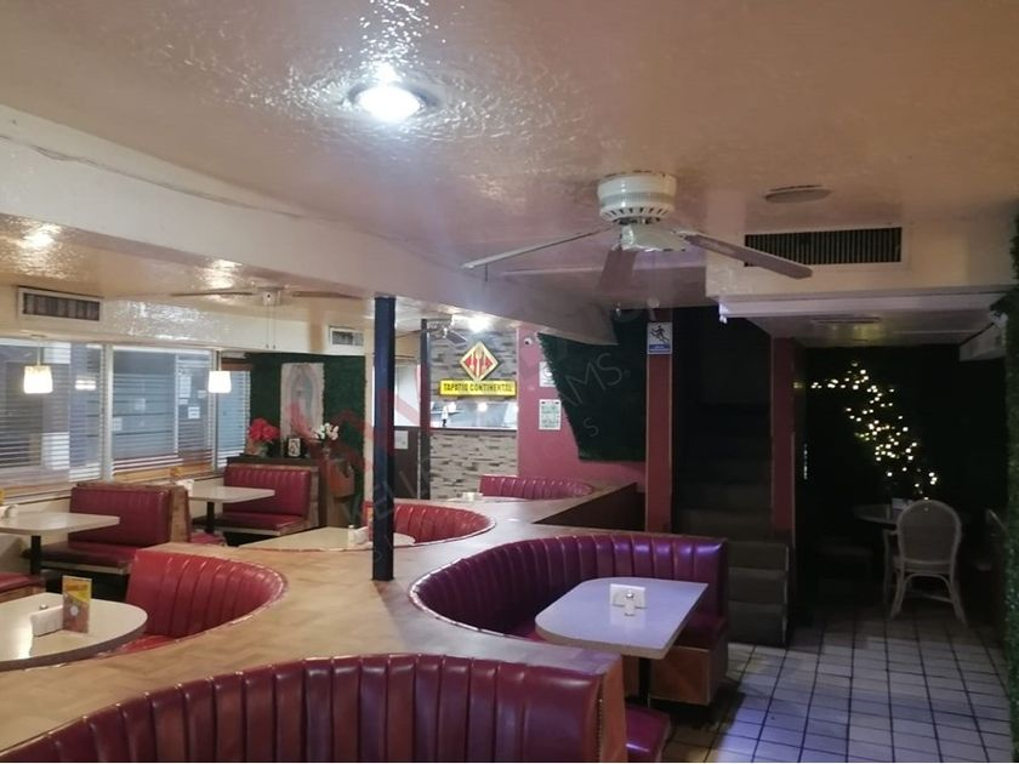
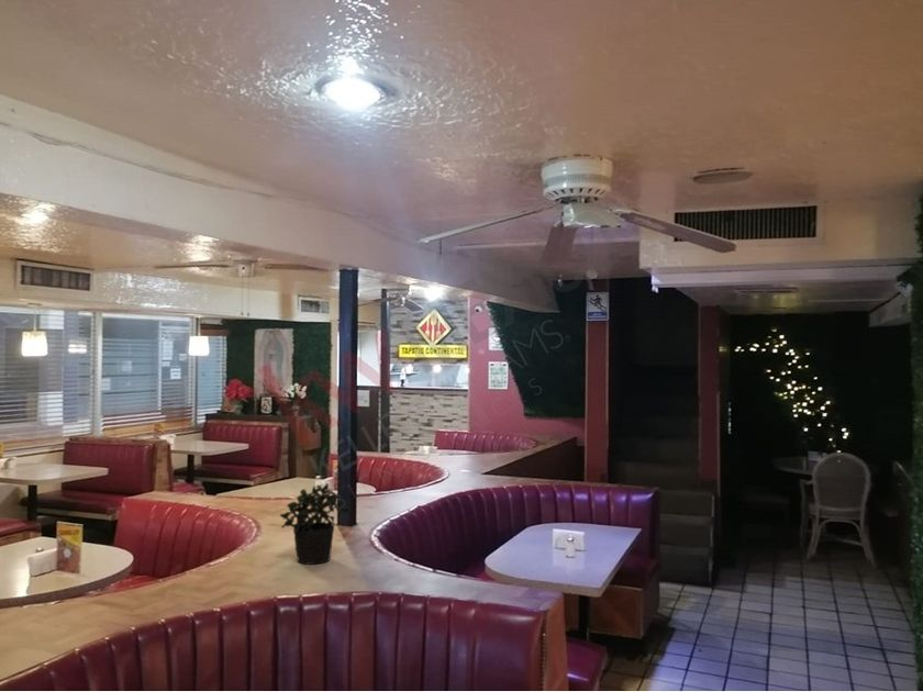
+ potted plant [279,482,352,566]
